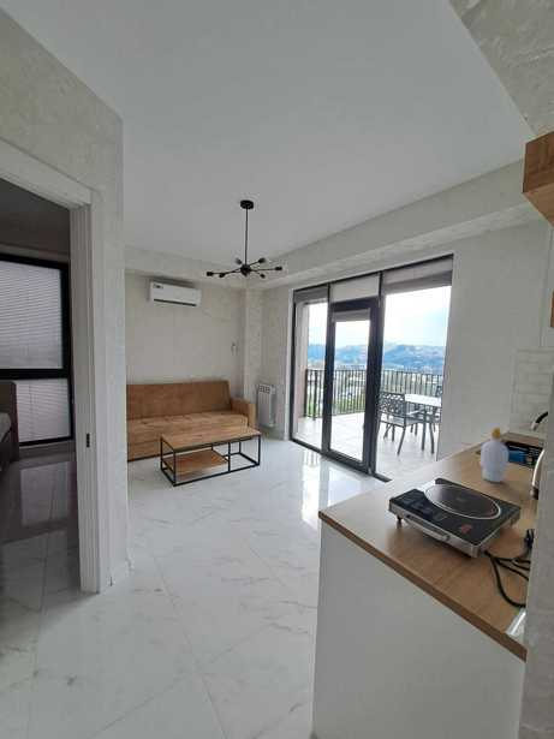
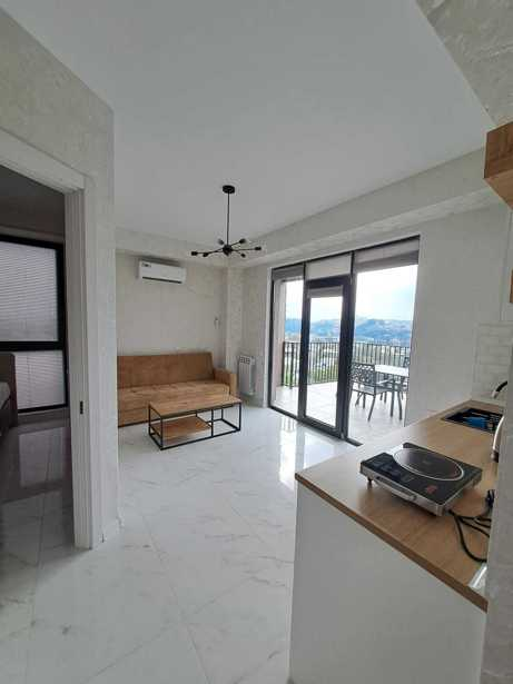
- soap bottle [479,427,510,483]
